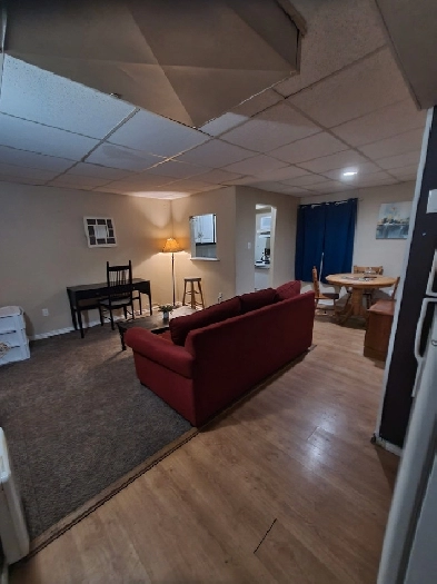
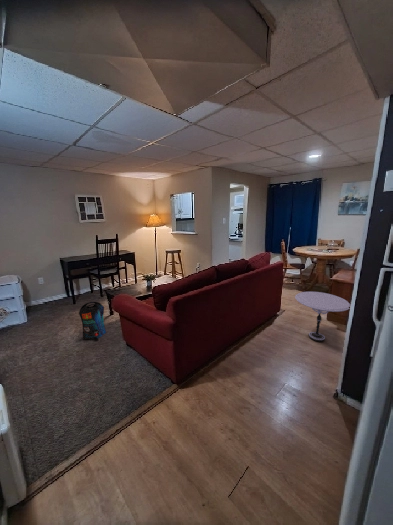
+ pouch [78,301,107,341]
+ side table [294,291,351,343]
